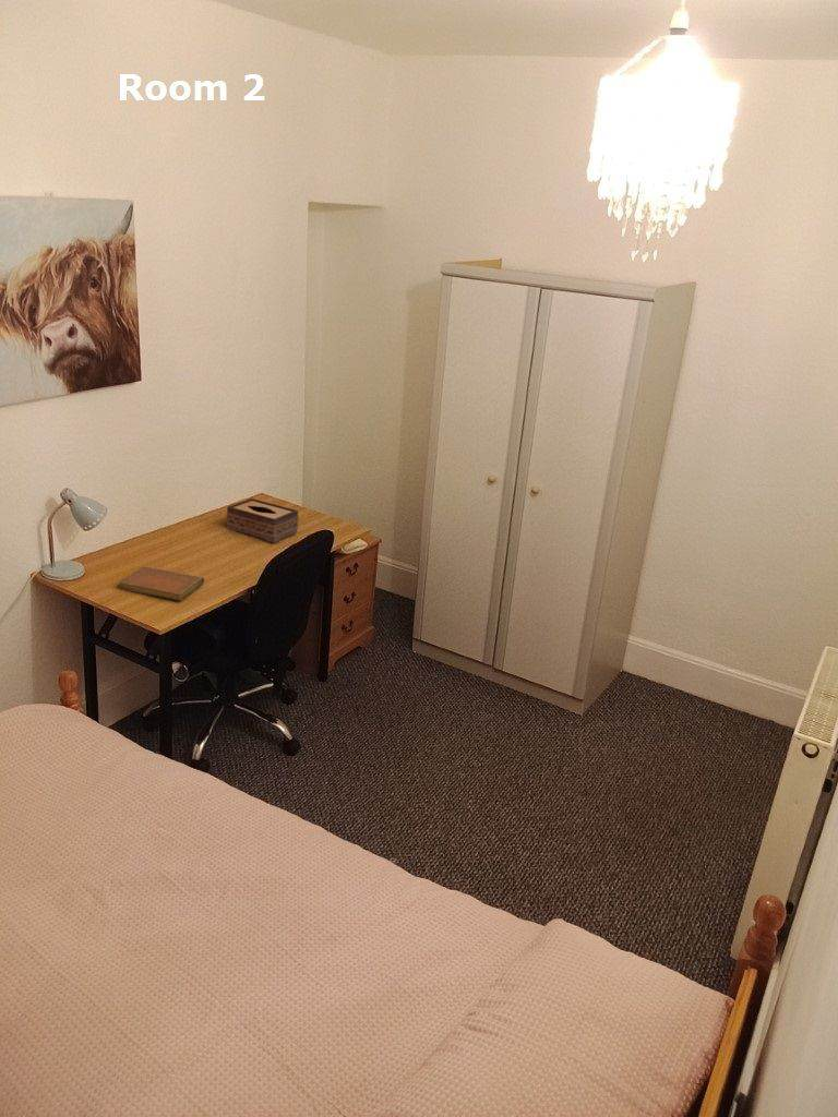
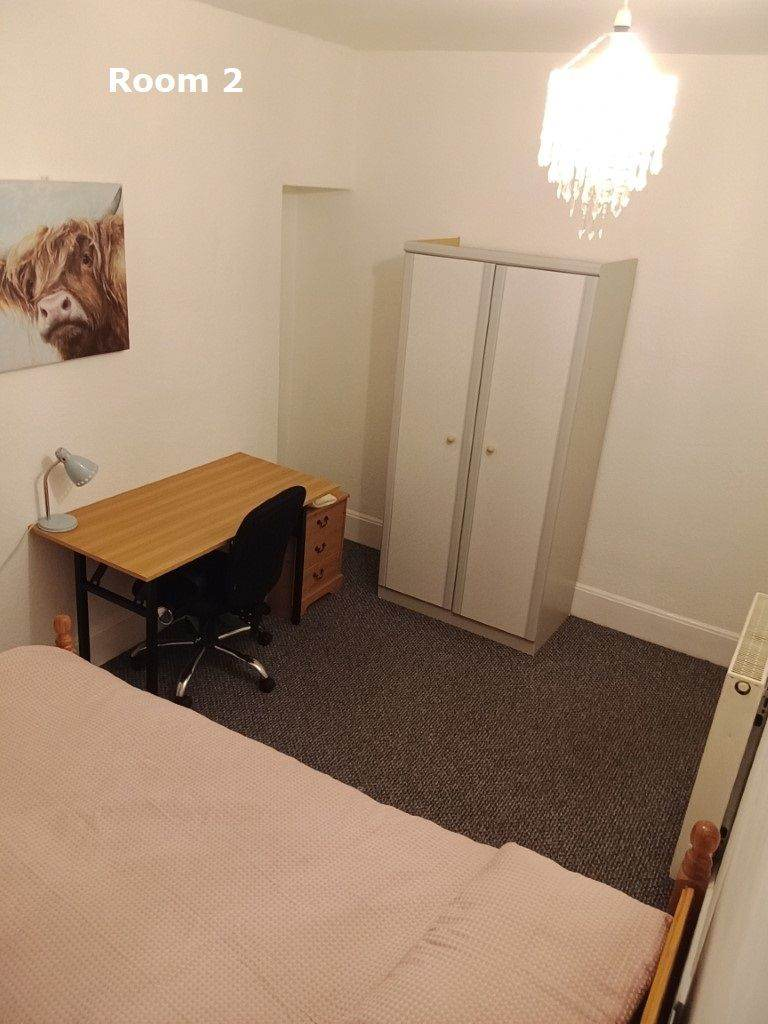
- tissue box [226,497,300,543]
- notebook [118,566,205,601]
